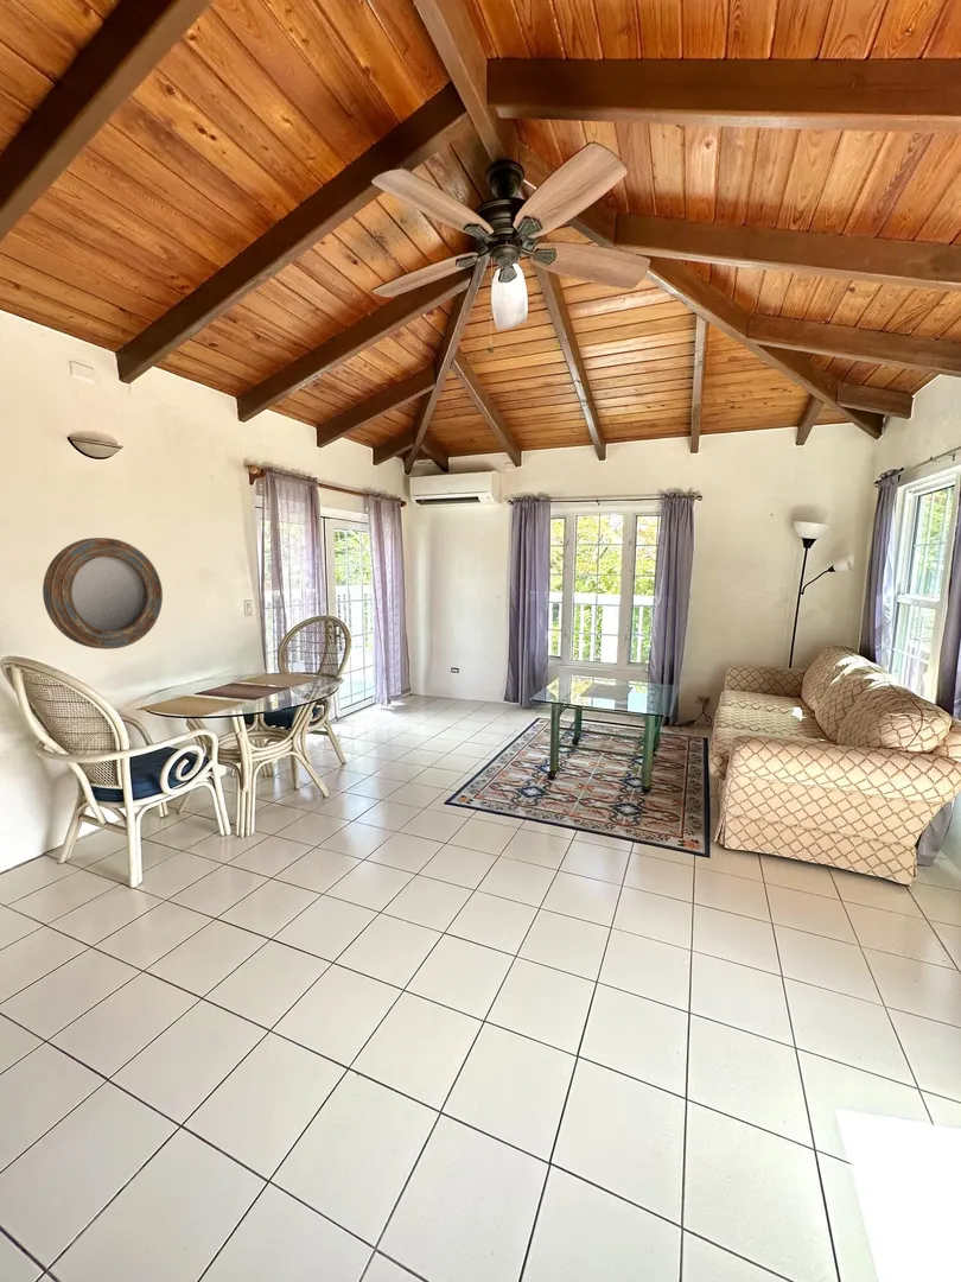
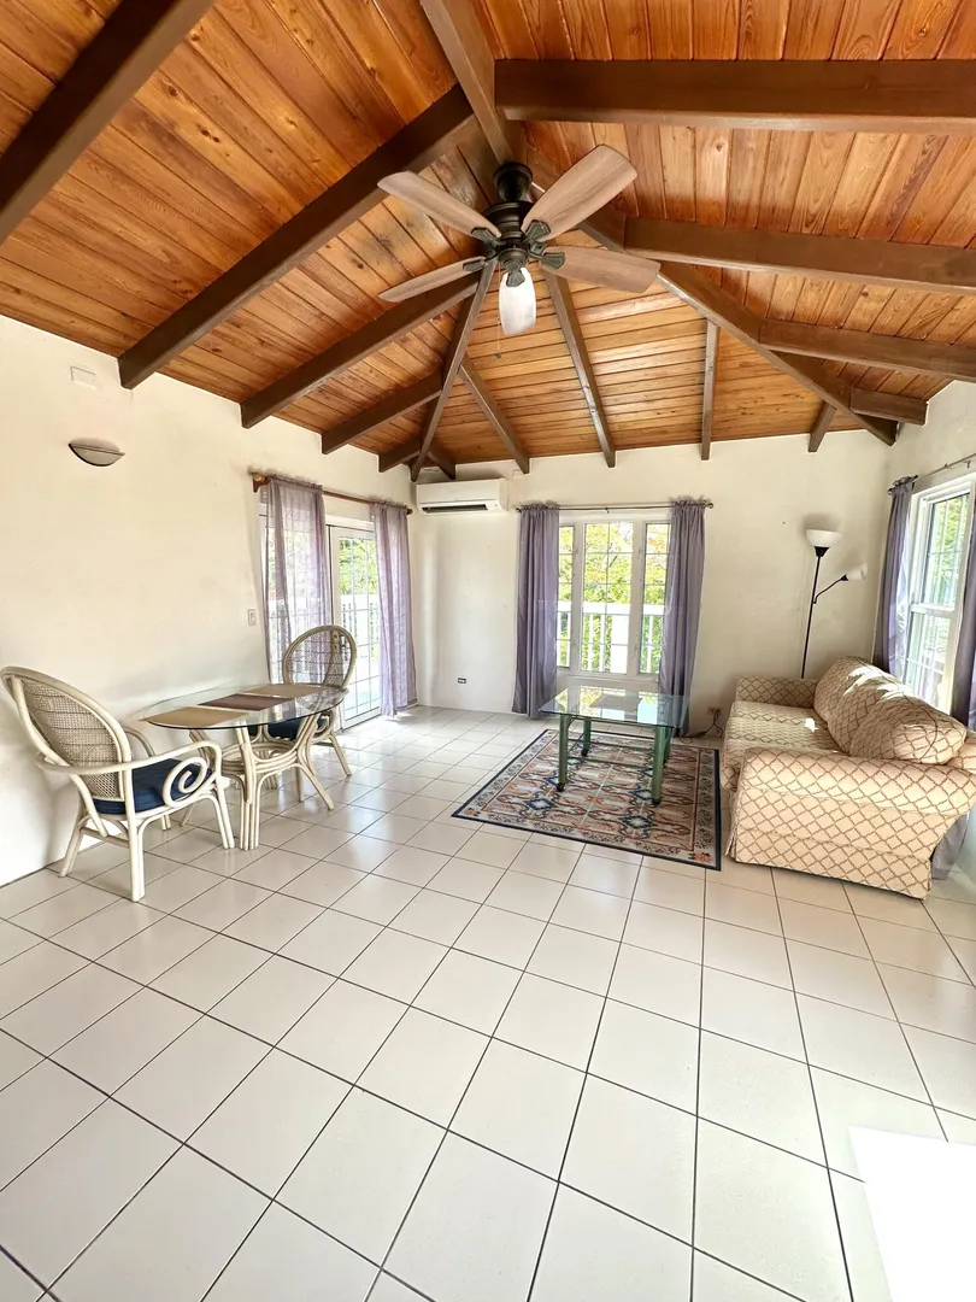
- home mirror [42,537,164,650]
